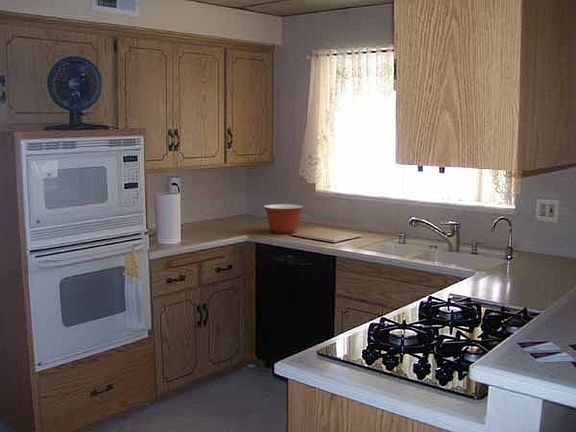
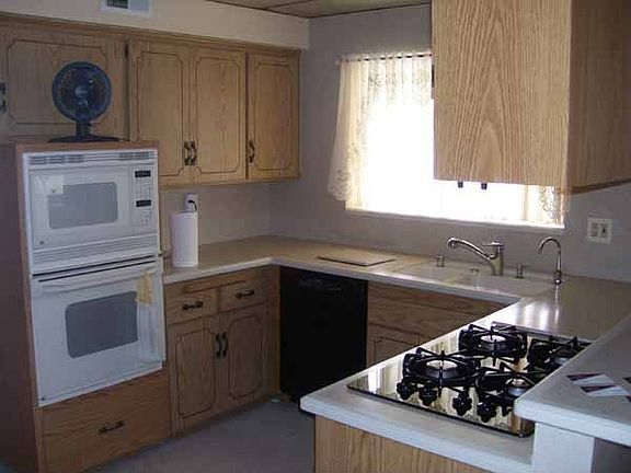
- mixing bowl [262,203,305,234]
